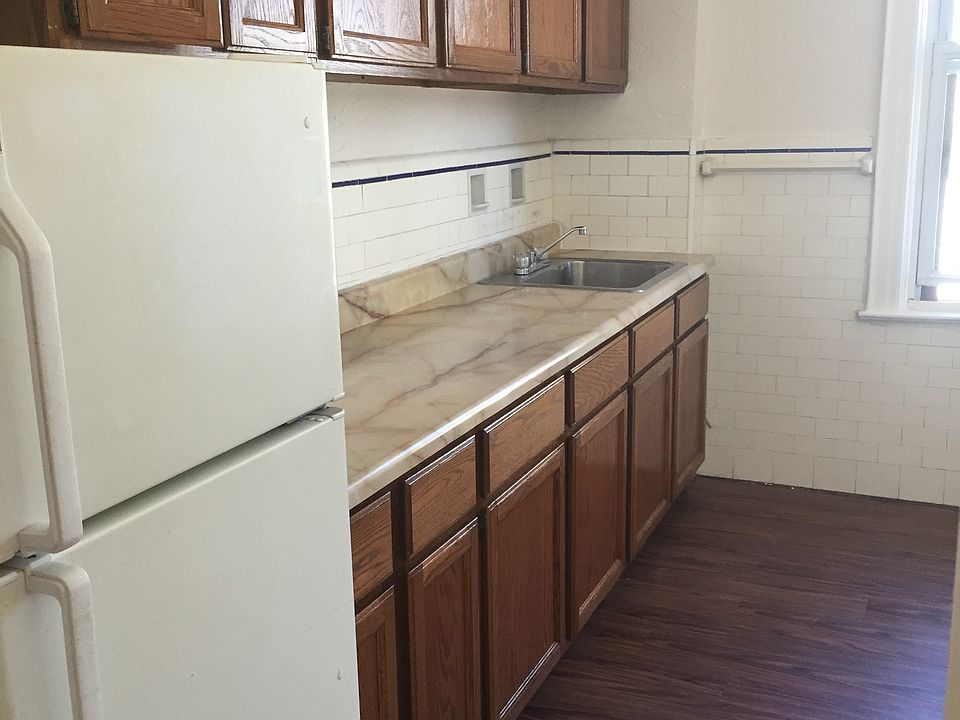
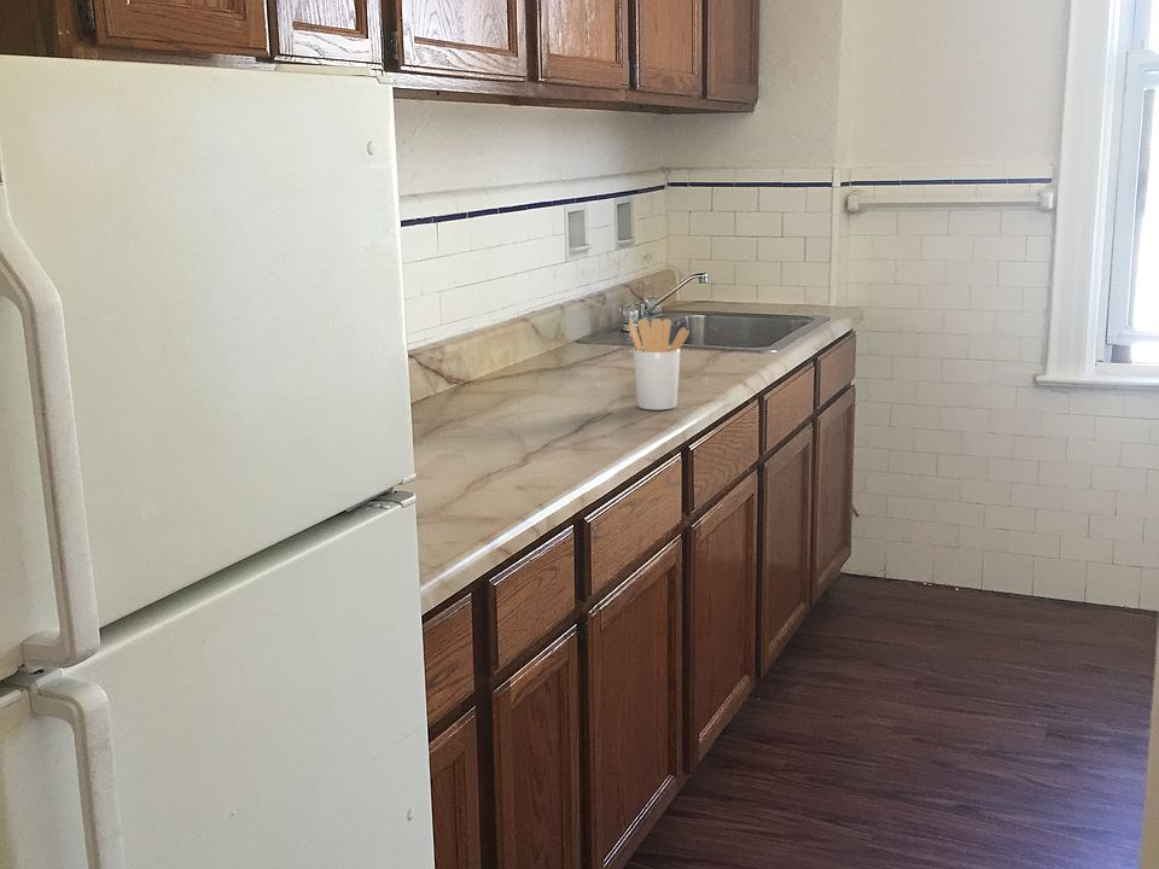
+ utensil holder [628,317,691,412]
